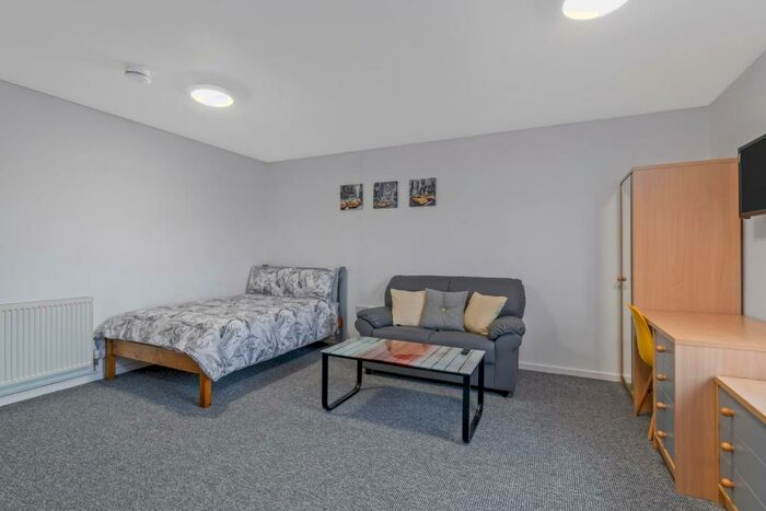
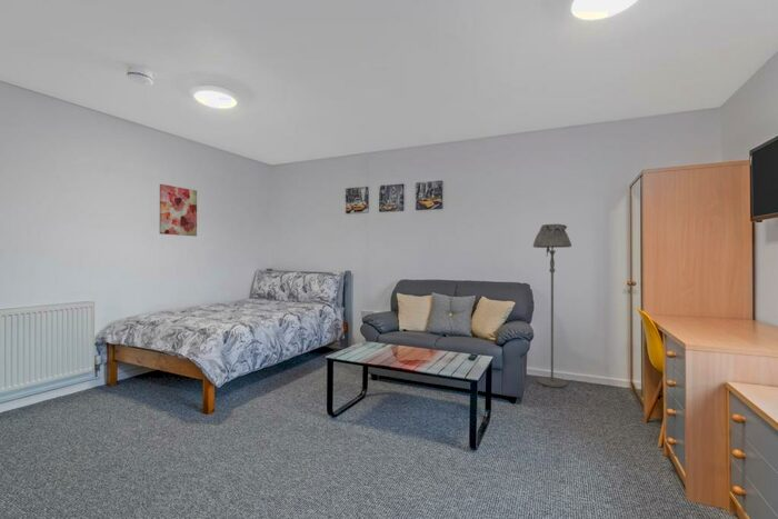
+ wall art [159,183,198,237]
+ floor lamp [532,223,572,389]
